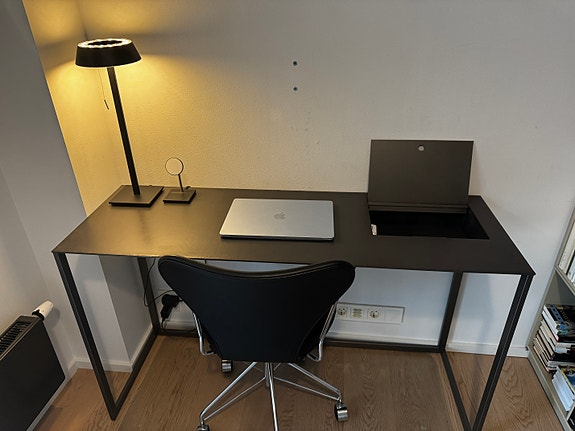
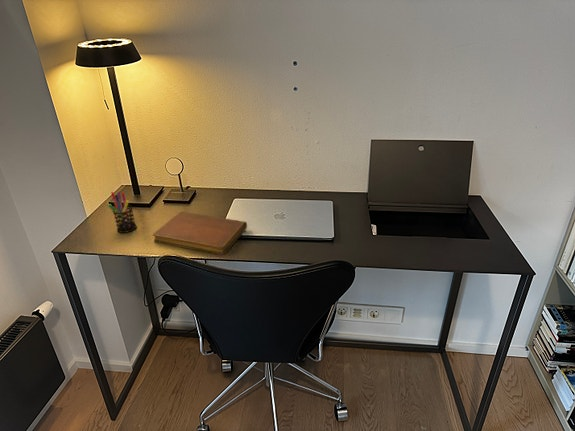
+ notebook [152,211,248,255]
+ pen holder [107,191,137,234]
